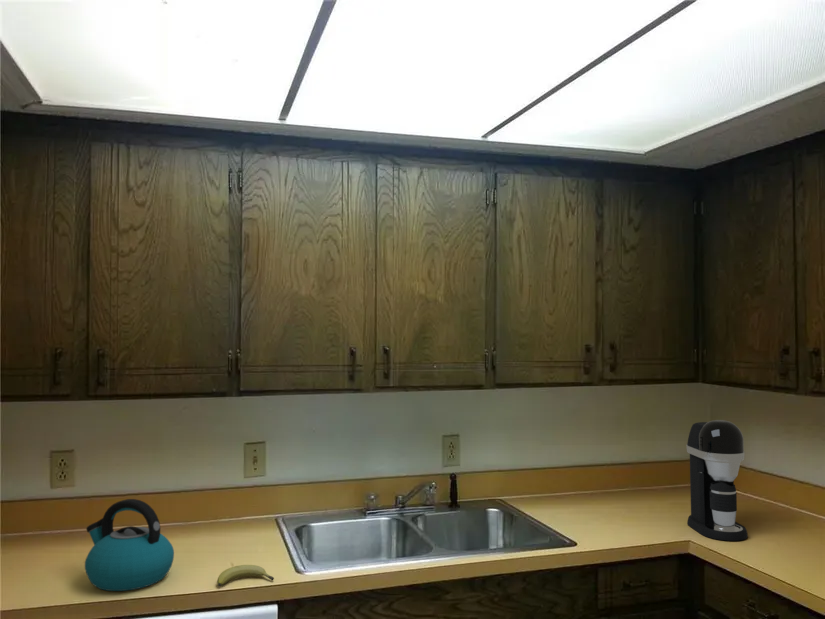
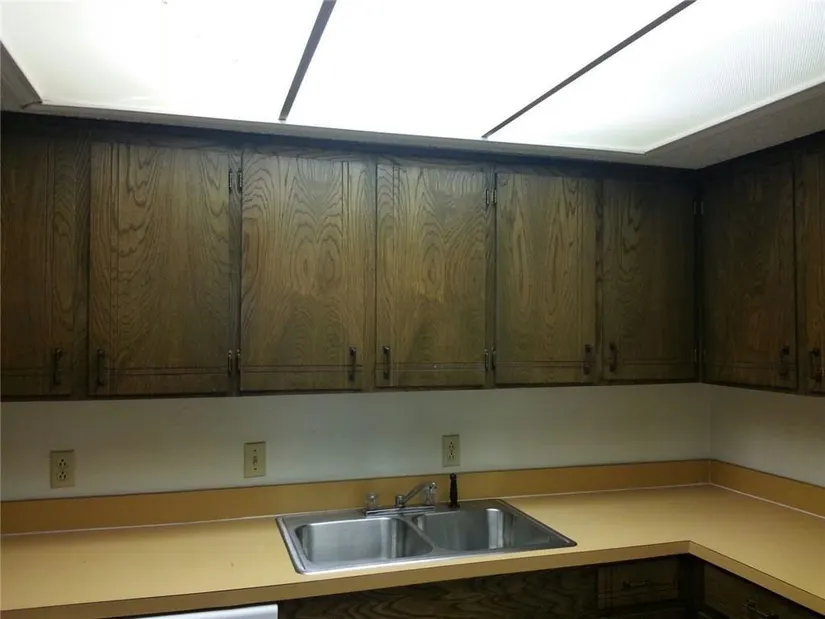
- kettle [84,498,175,592]
- fruit [216,564,275,587]
- coffee maker [686,419,749,542]
